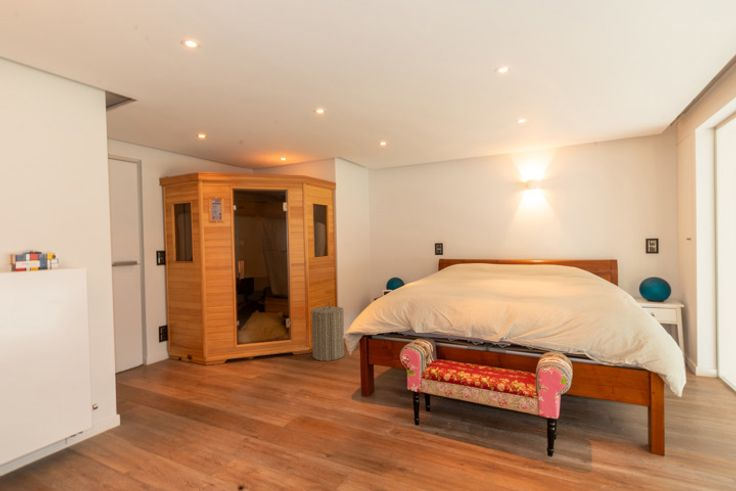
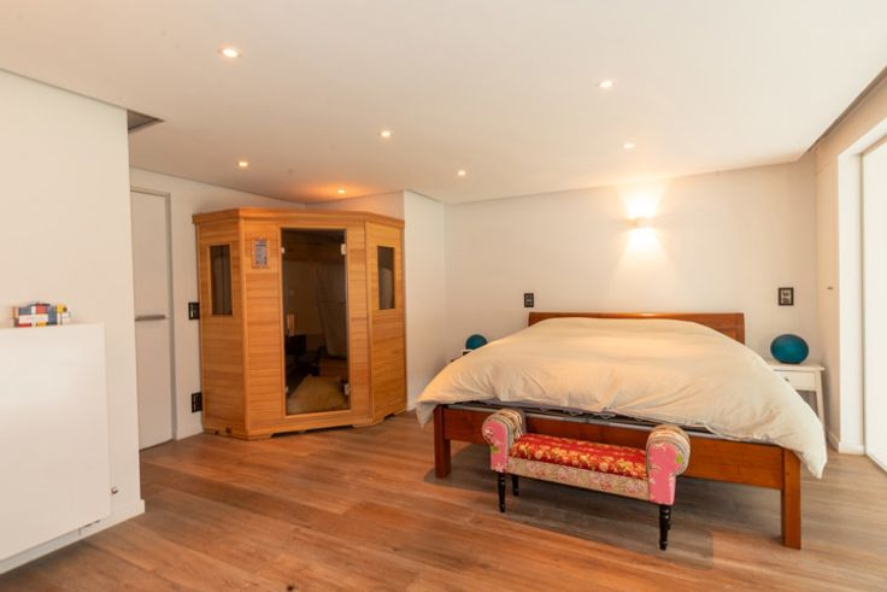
- laundry hamper [310,301,345,362]
